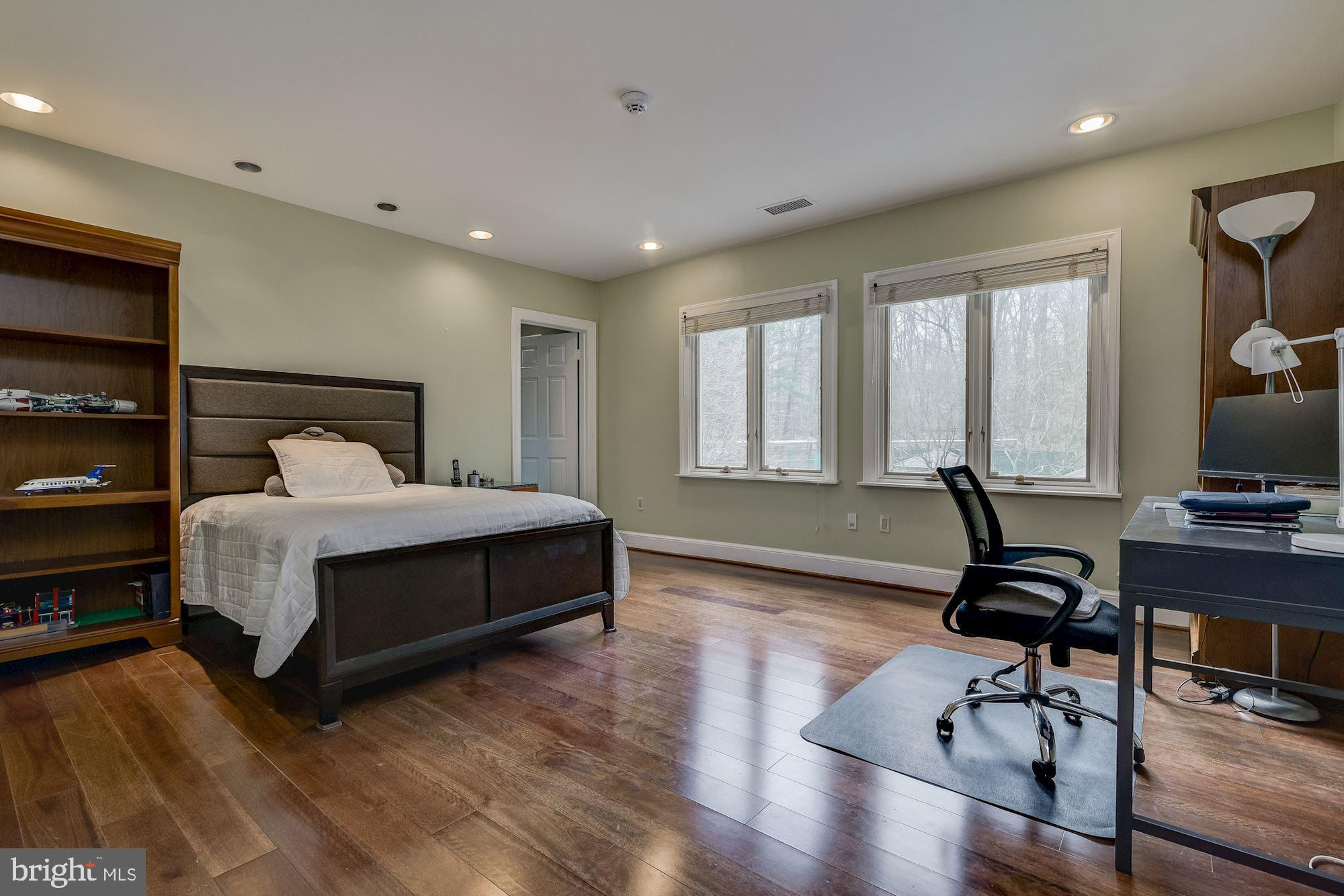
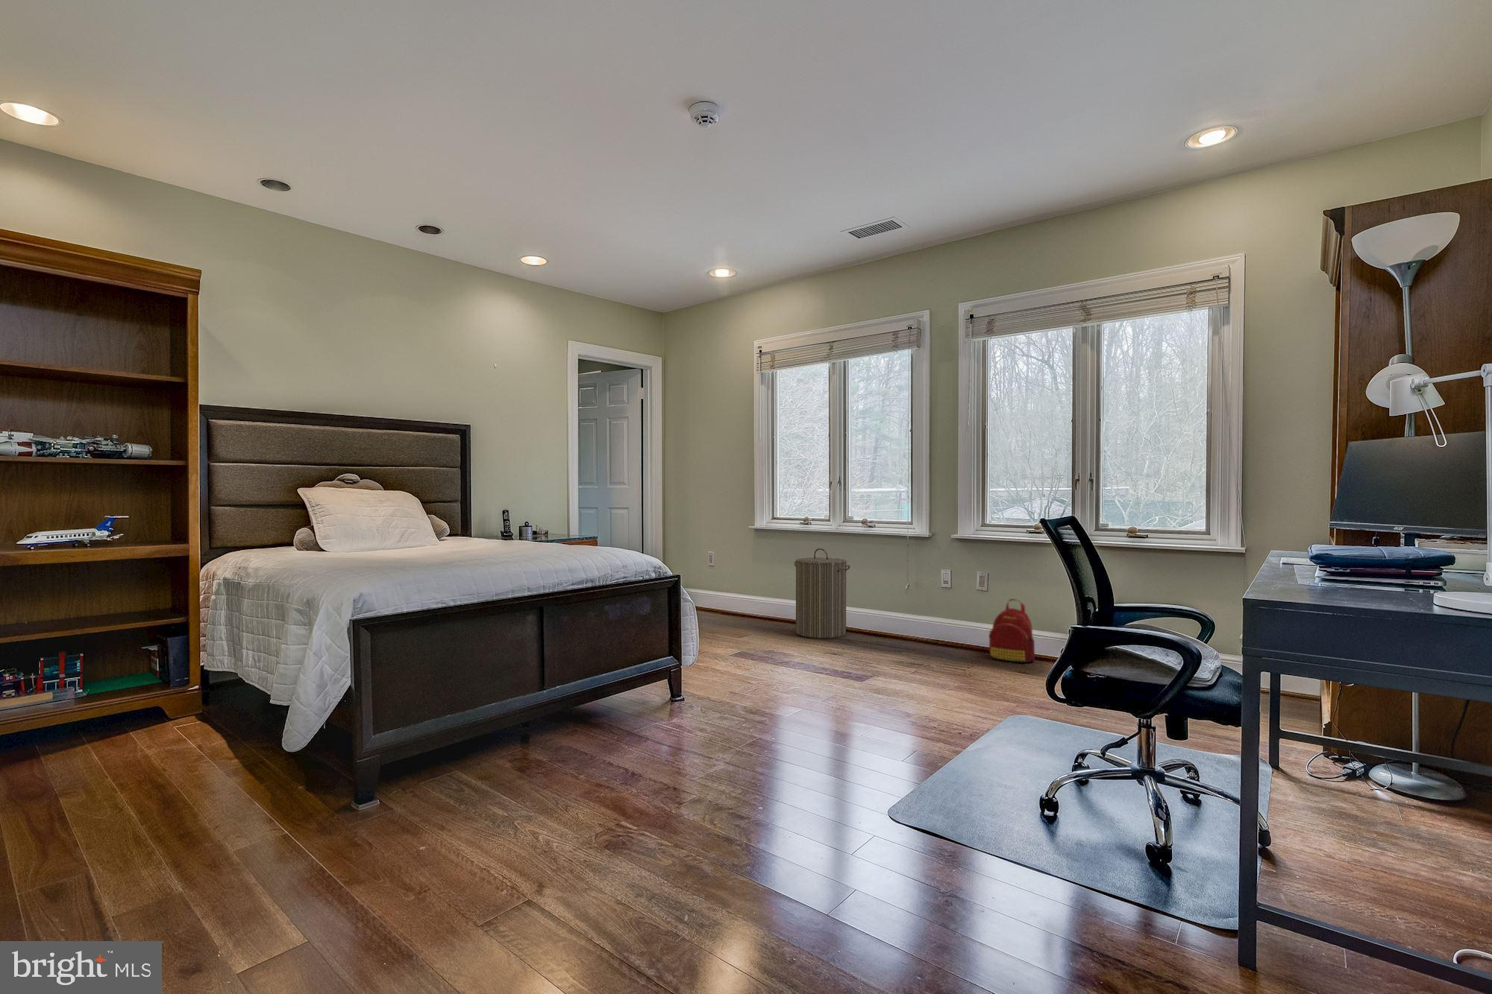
+ laundry hamper [794,548,850,639]
+ backpack [988,598,1036,663]
